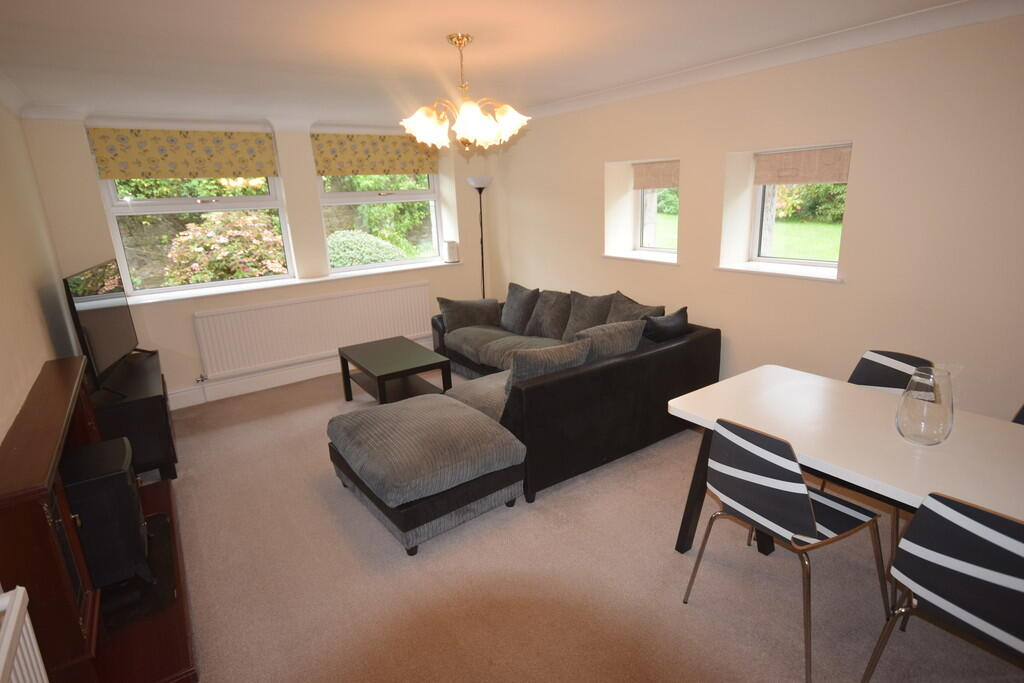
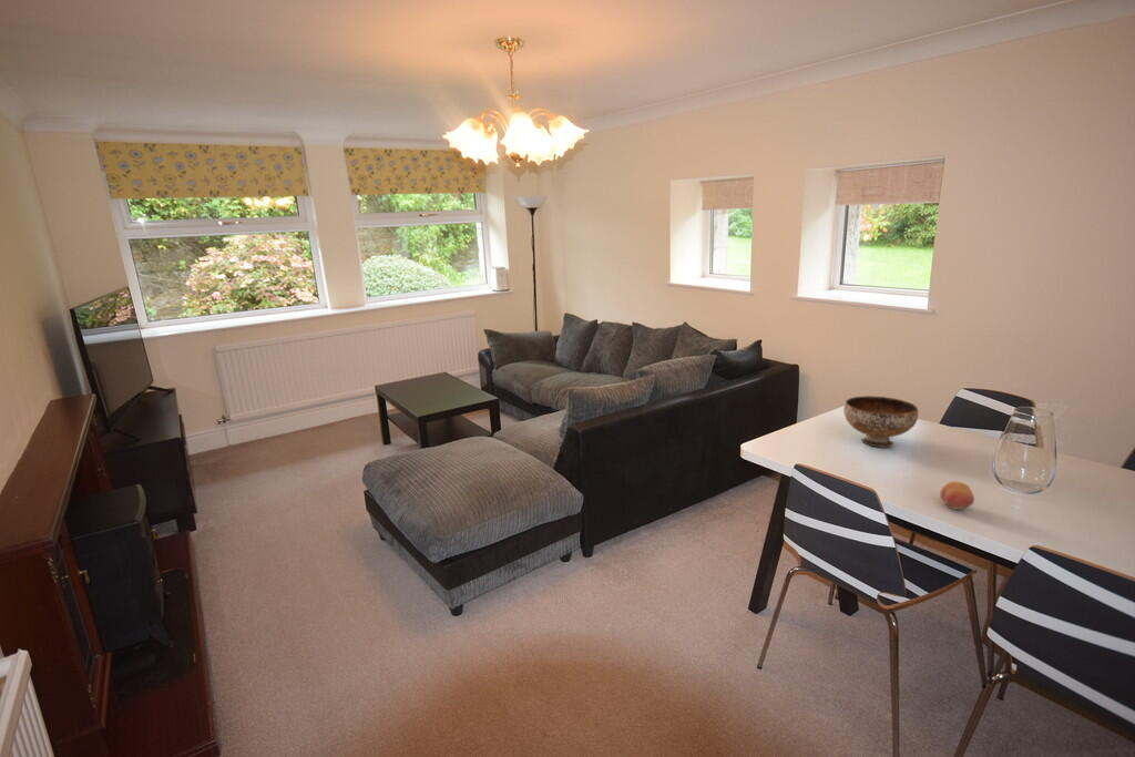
+ bowl [842,395,919,448]
+ fruit [939,480,975,511]
